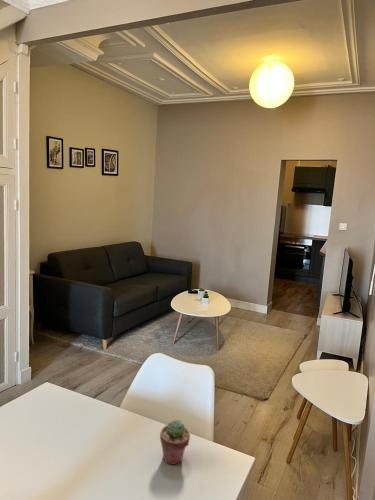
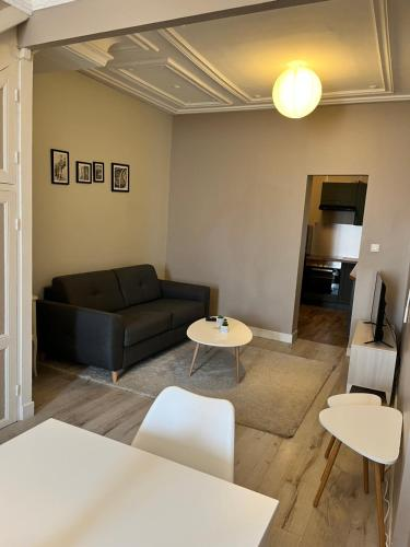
- potted succulent [159,419,191,466]
